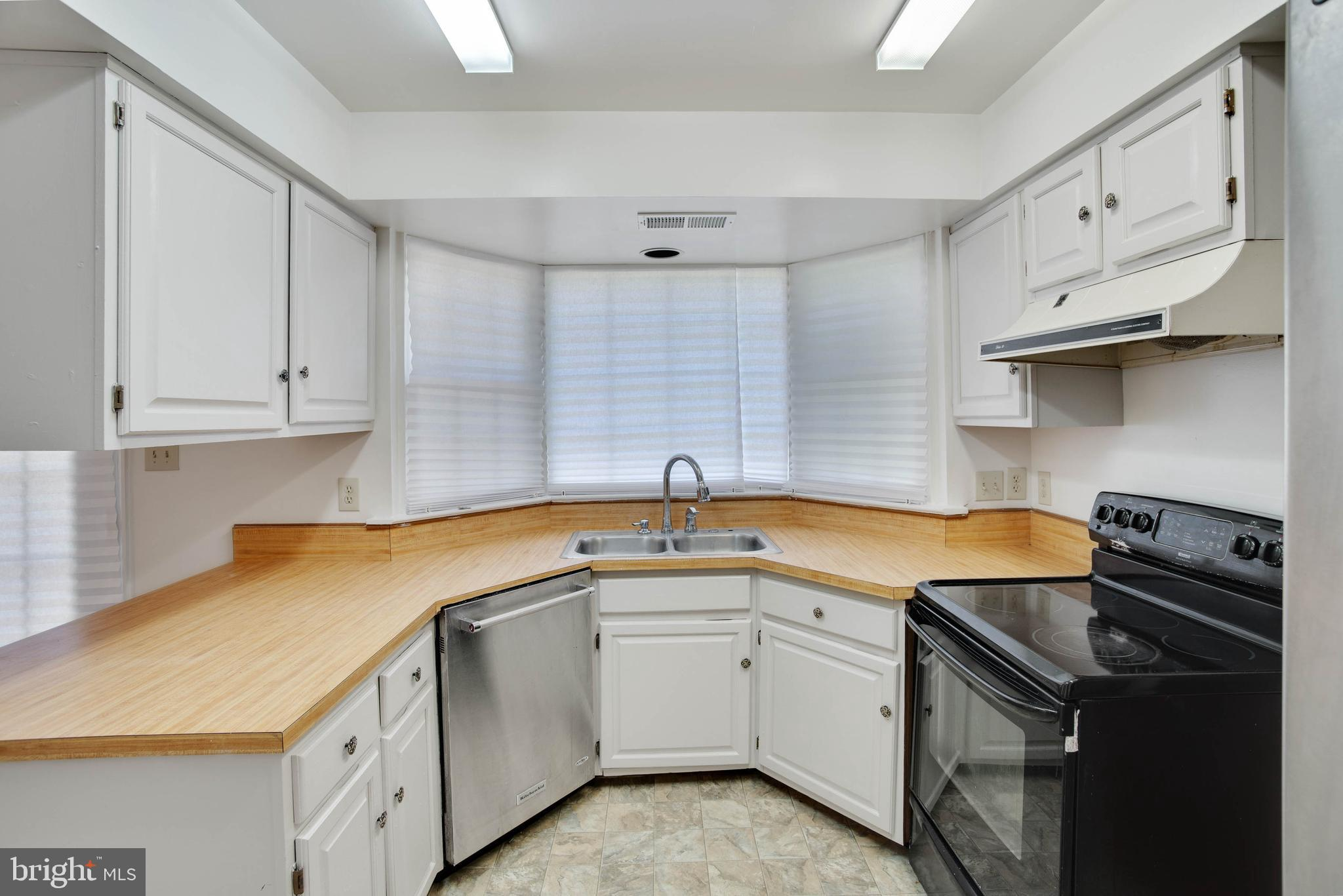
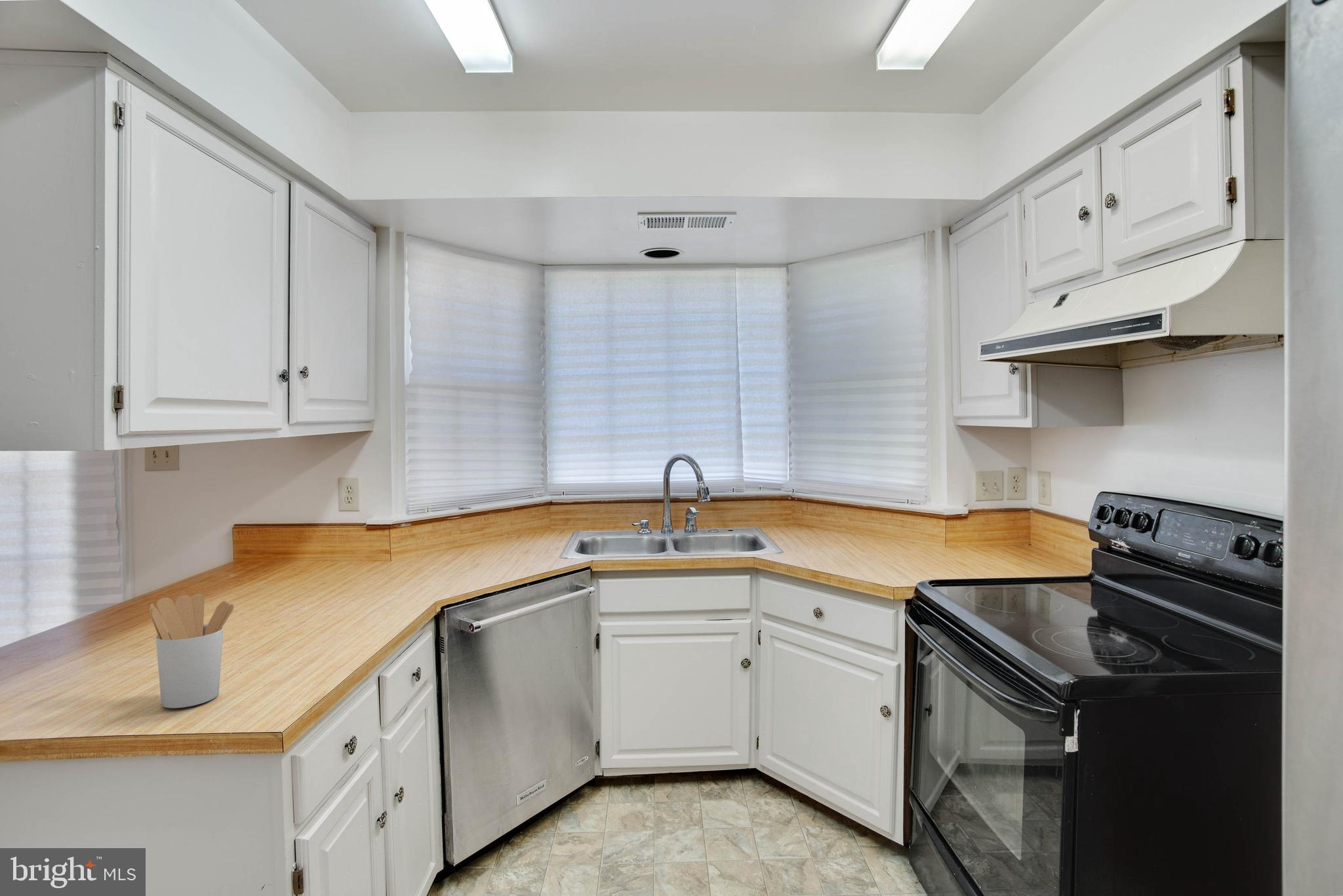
+ utensil holder [149,593,235,709]
